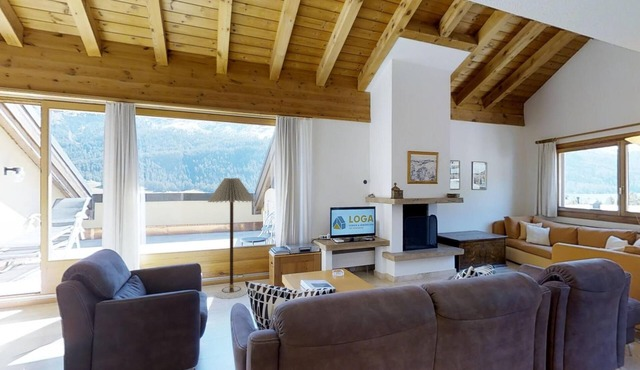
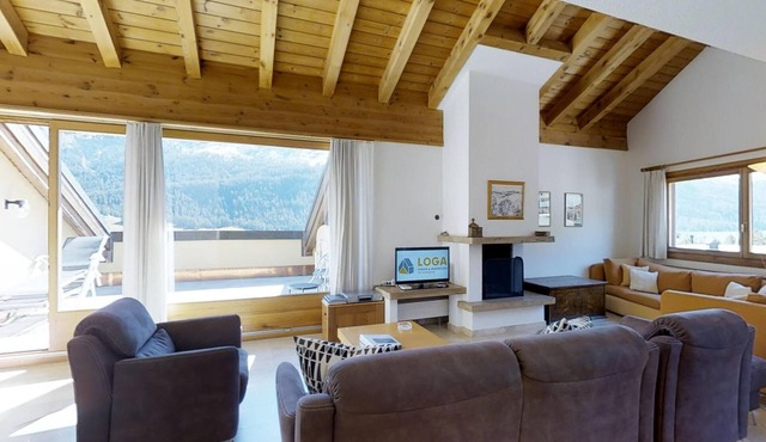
- floor lamp [207,177,256,300]
